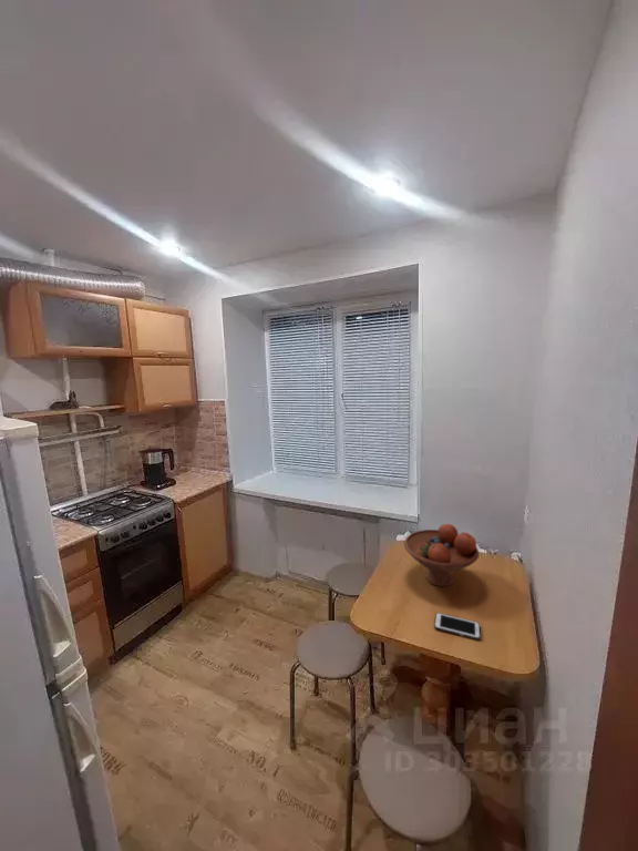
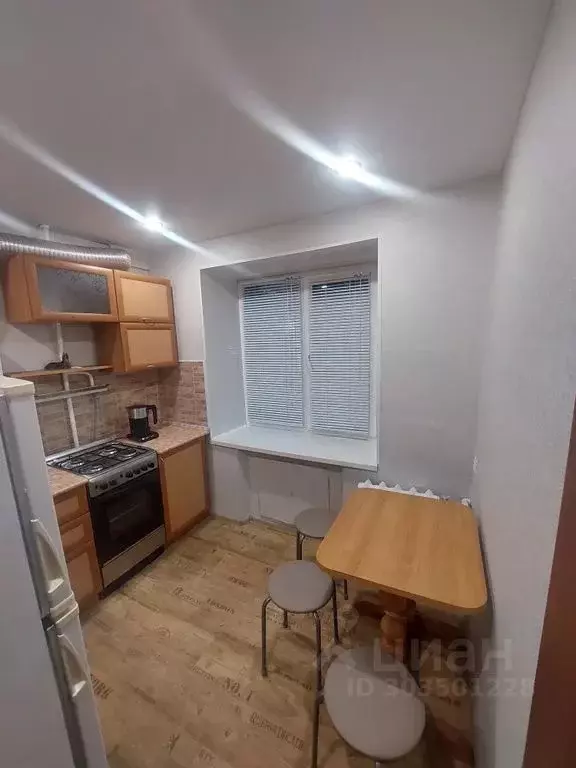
- fruit bowl [403,523,480,587]
- cell phone [433,612,482,640]
